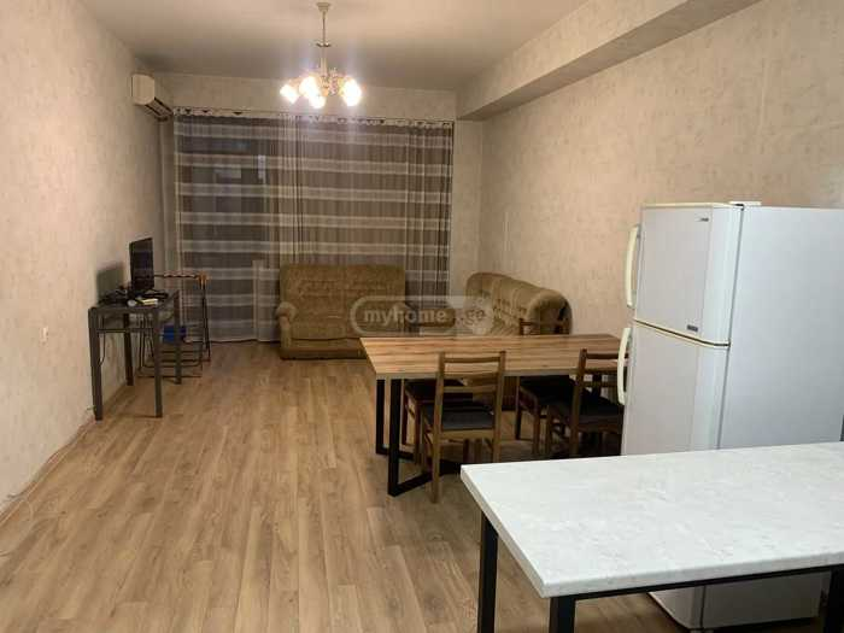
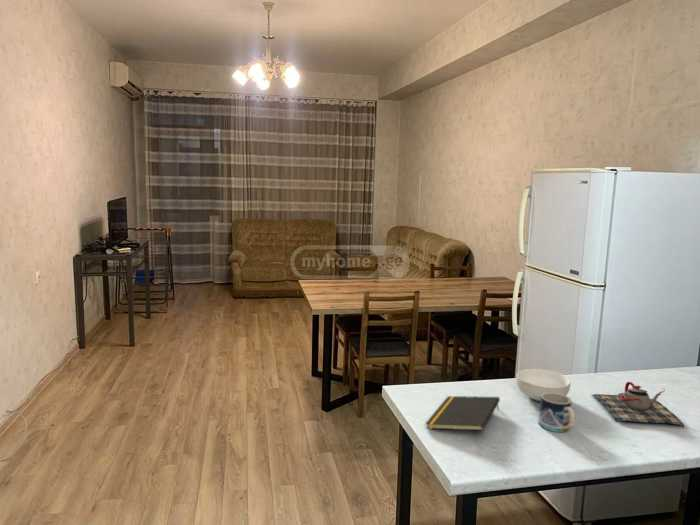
+ notepad [424,395,501,432]
+ cereal bowl [515,368,572,402]
+ mug [538,393,576,433]
+ teapot [592,381,686,428]
